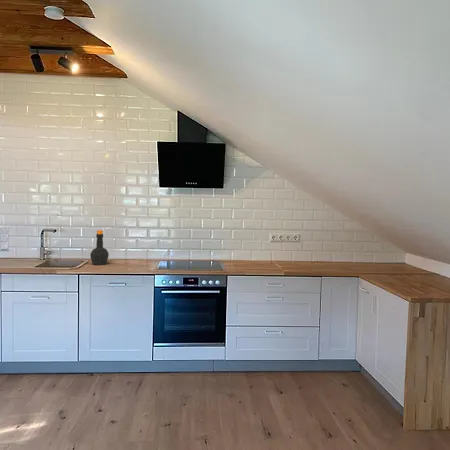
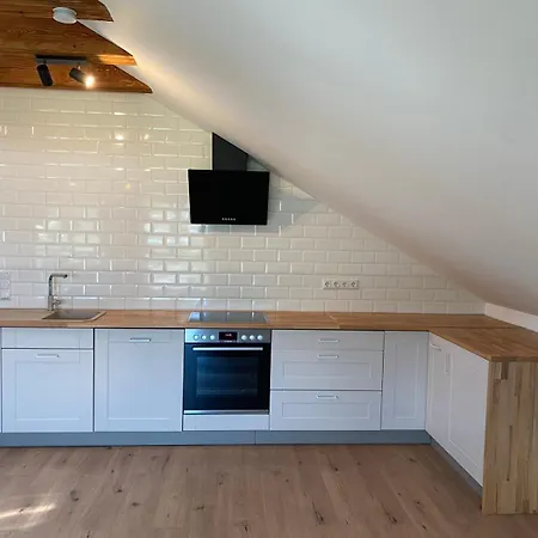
- bottle [89,229,110,266]
